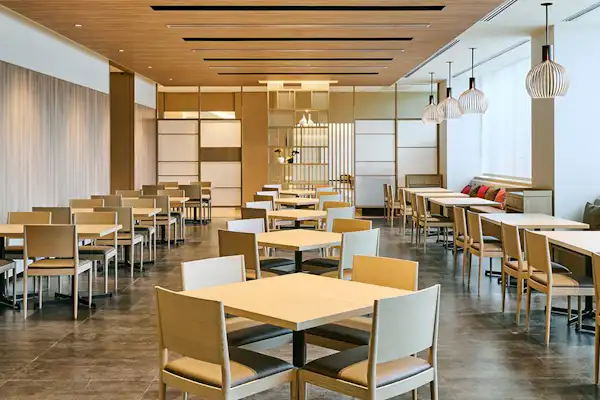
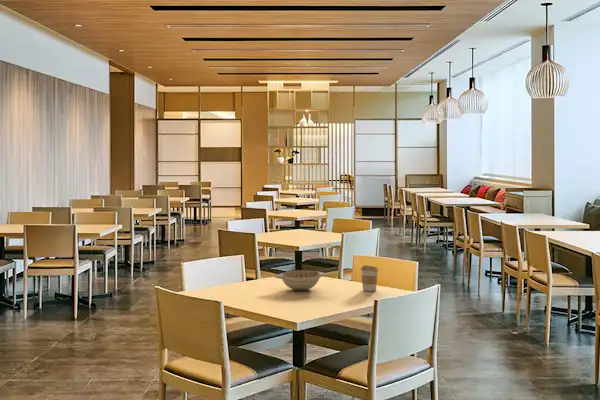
+ coffee cup [360,264,379,292]
+ decorative bowl [273,269,327,291]
